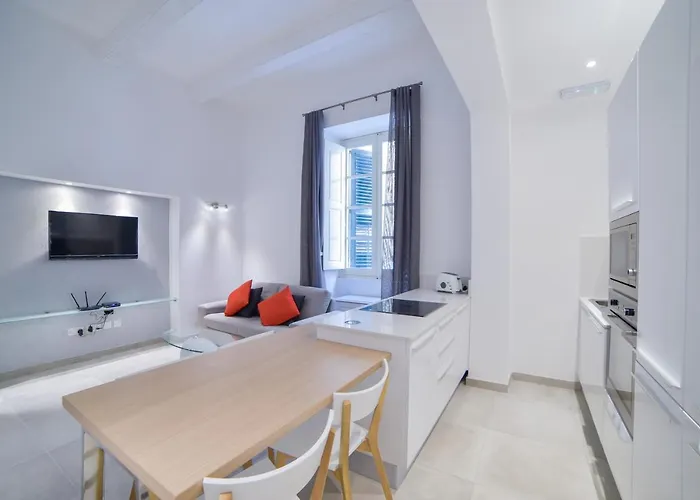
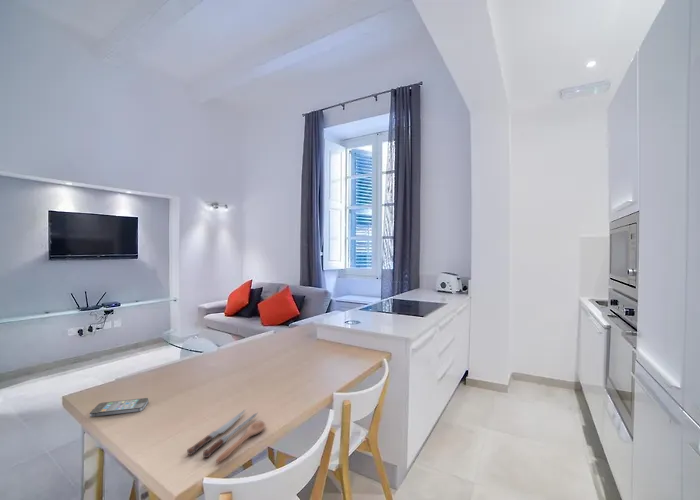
+ spoon [186,408,266,464]
+ smartphone [89,397,150,418]
